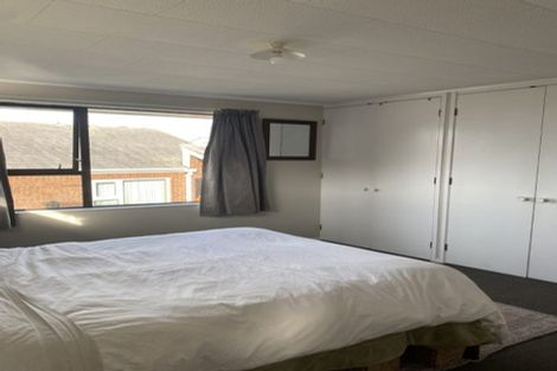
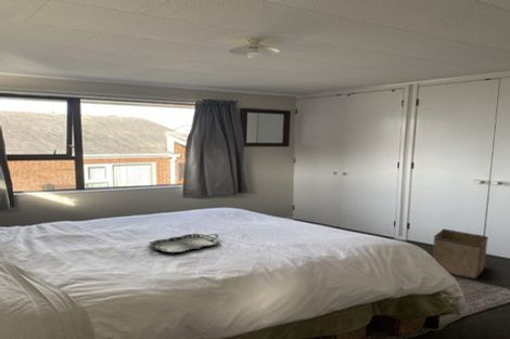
+ storage bin [431,227,489,279]
+ serving tray [146,233,220,253]
